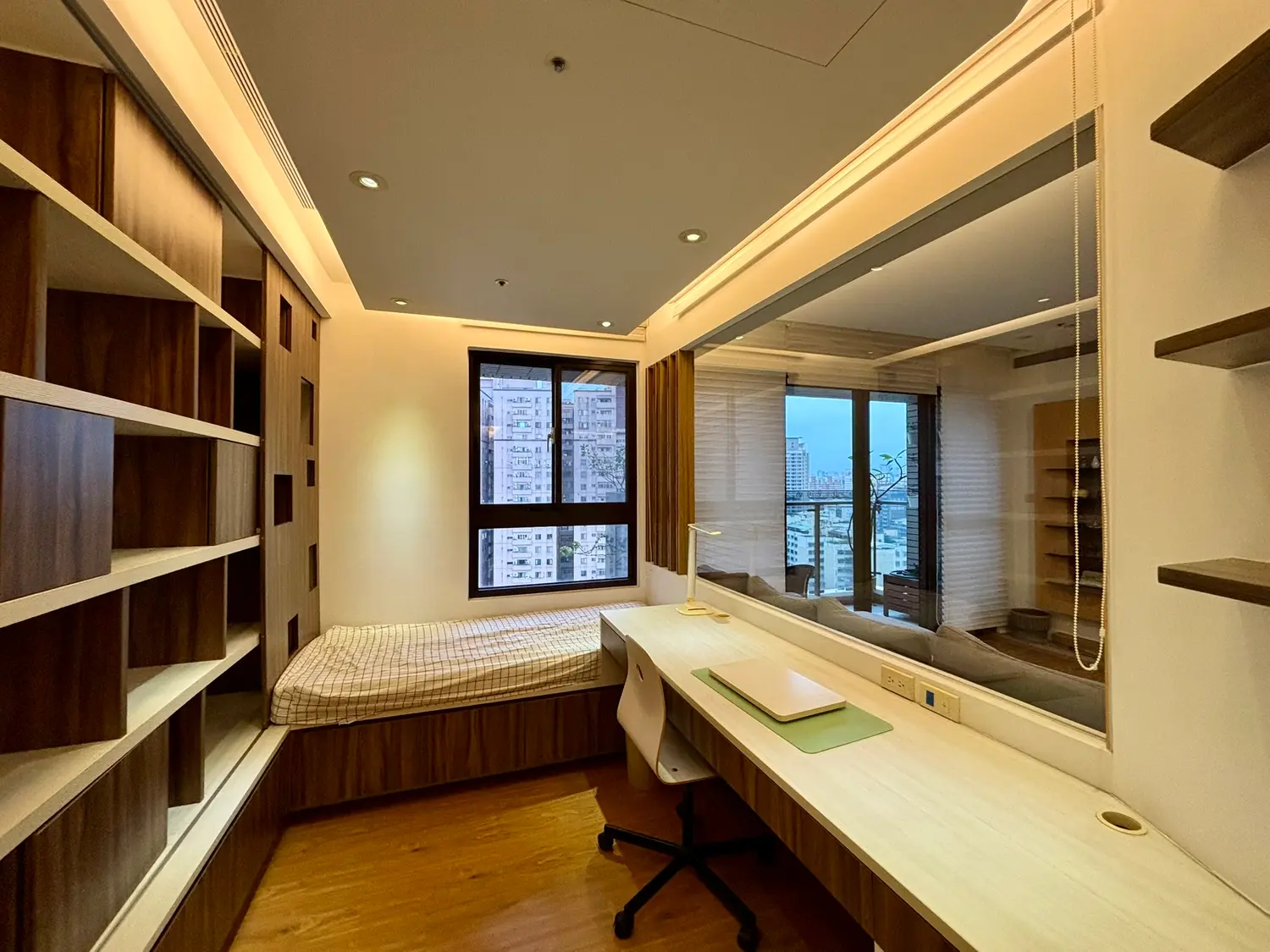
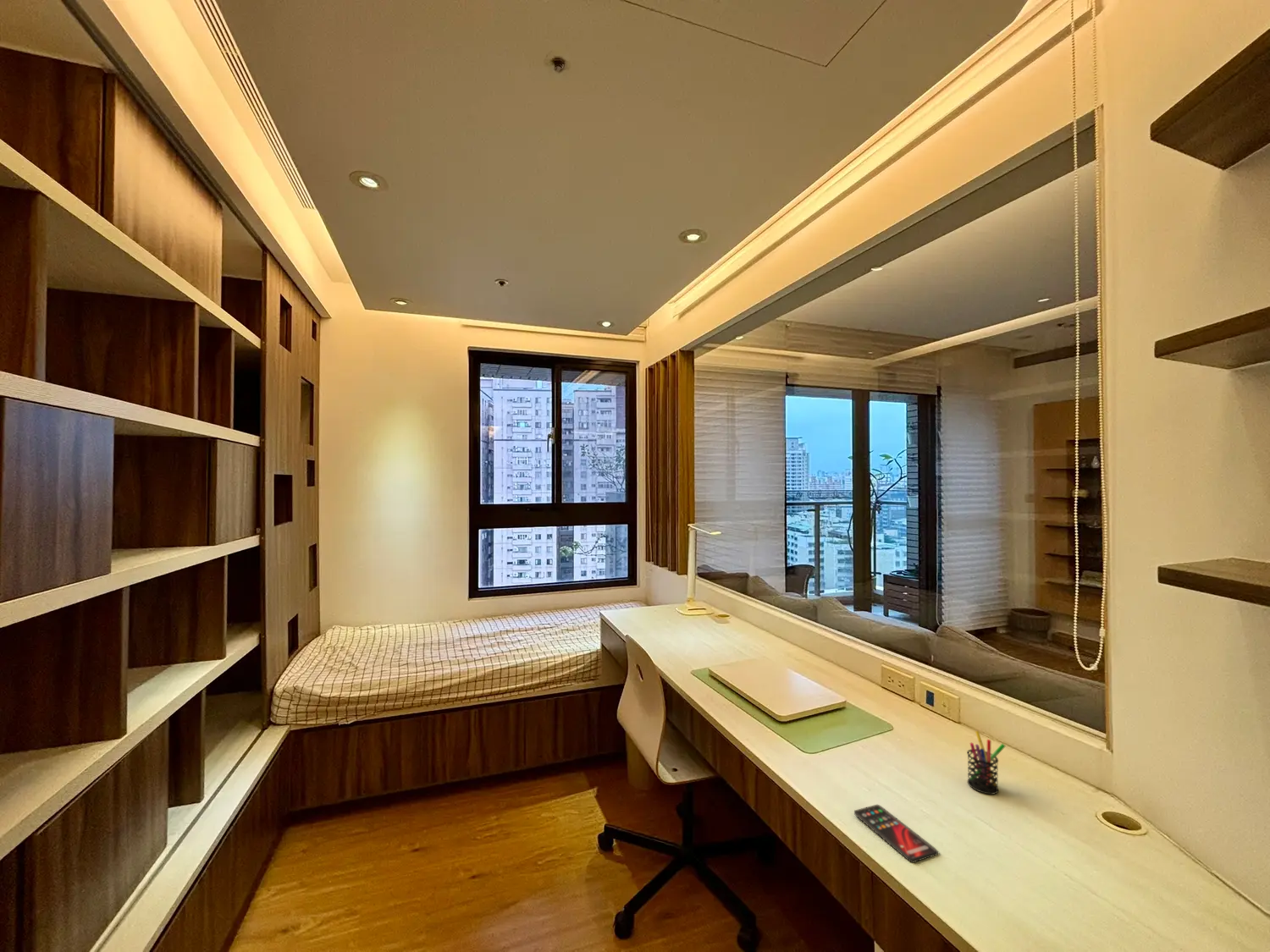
+ pen holder [966,730,1006,795]
+ smartphone [853,804,939,863]
